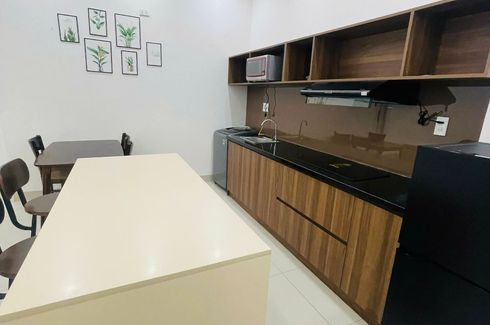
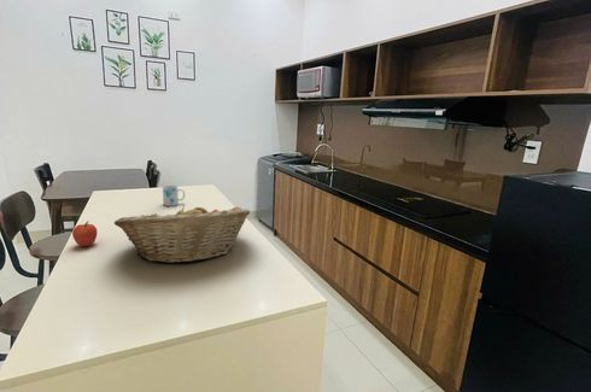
+ fruit basket [113,203,251,264]
+ apple [71,221,98,247]
+ mug [162,185,186,207]
